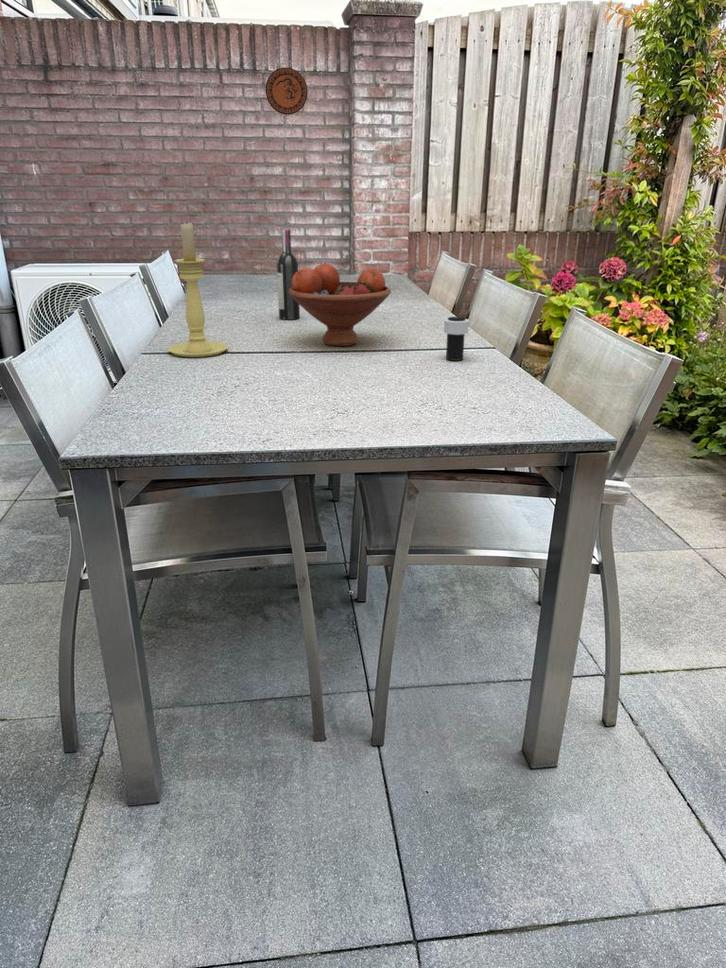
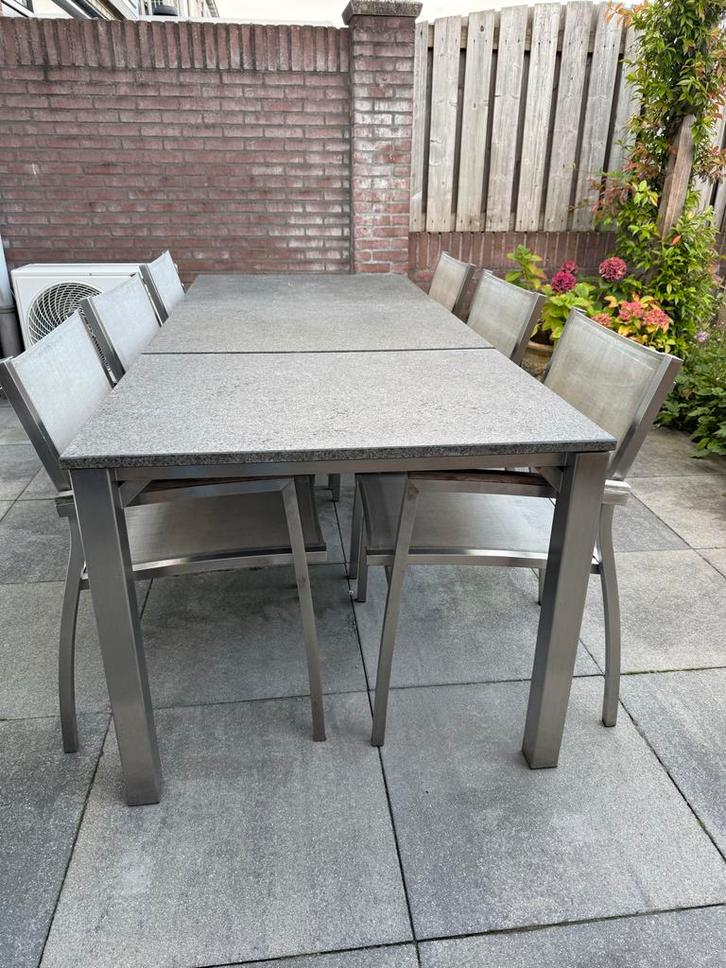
- wine bottle [276,228,301,321]
- cup [443,316,470,362]
- fruit bowl [289,263,392,347]
- decorative plate [265,67,309,116]
- candle holder [167,221,229,358]
